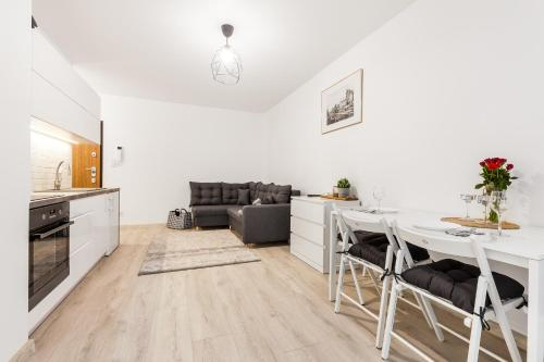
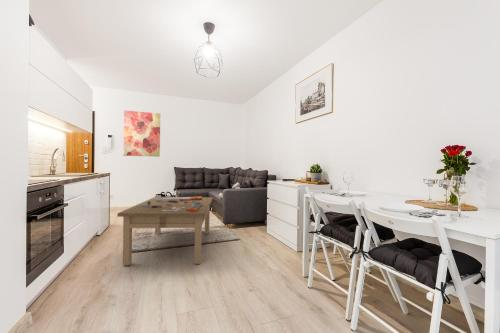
+ wall art [123,110,161,158]
+ coffee table [116,195,214,266]
